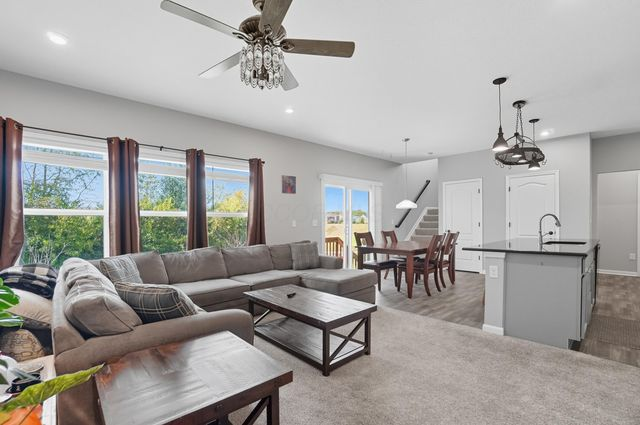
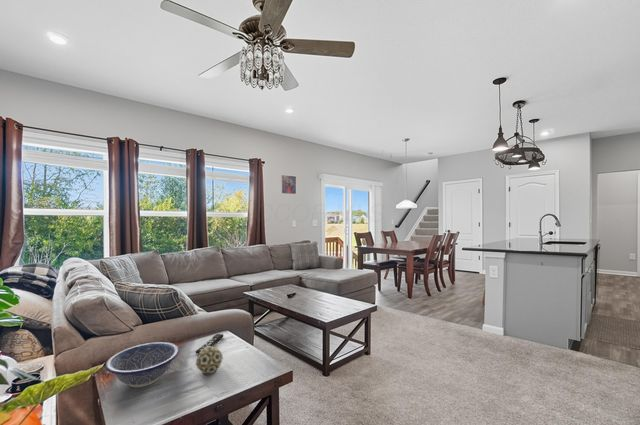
+ remote control [195,333,224,355]
+ decorative bowl [104,341,180,389]
+ decorative ball [195,345,224,375]
